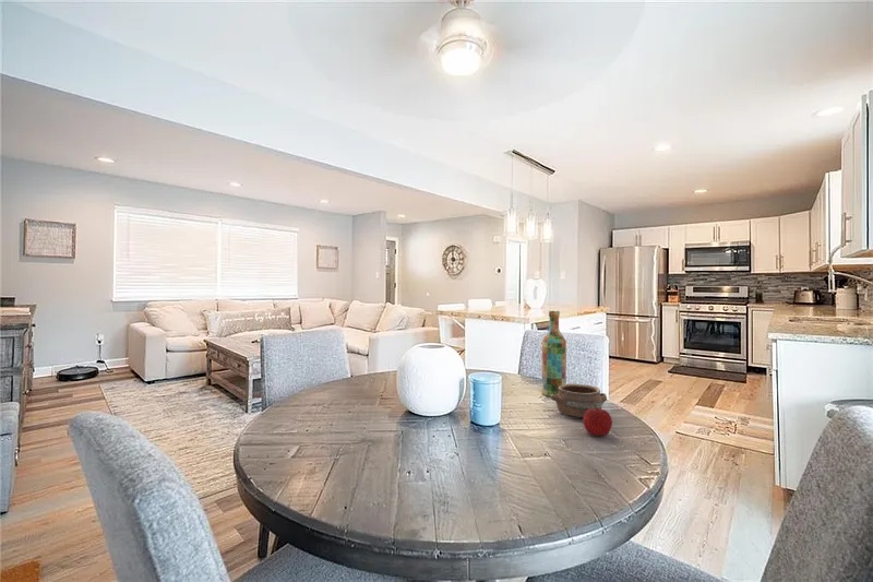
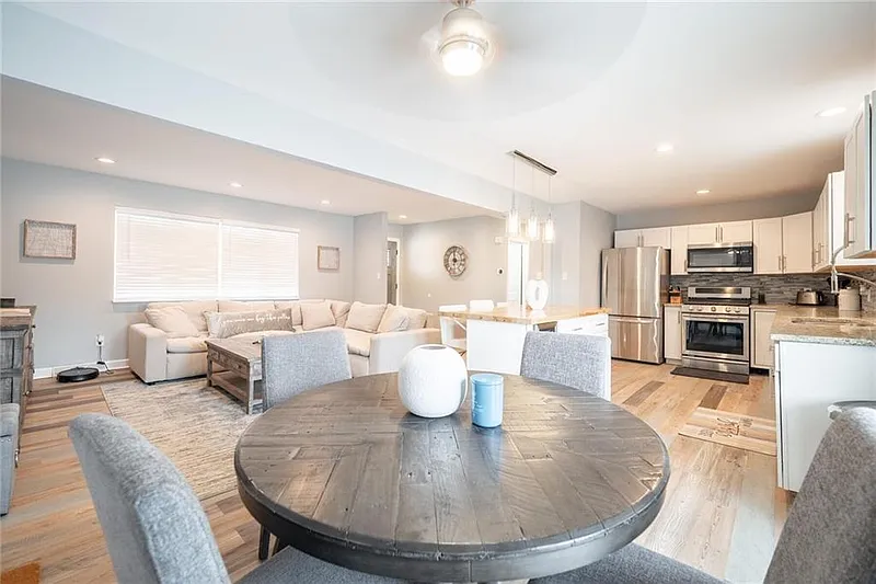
- pottery [549,383,608,418]
- apple [583,404,613,437]
- wine bottle [541,310,567,397]
